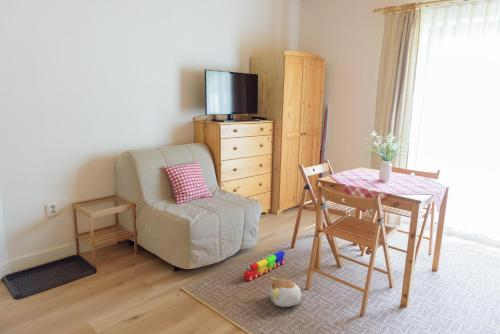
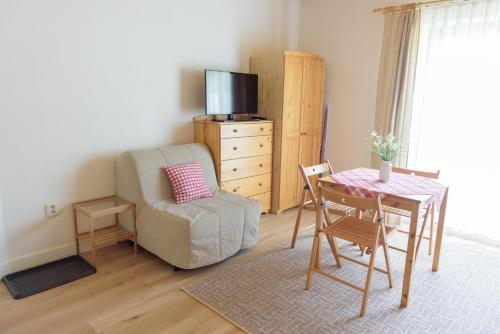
- toy train [243,250,286,282]
- plush toy [269,276,307,308]
